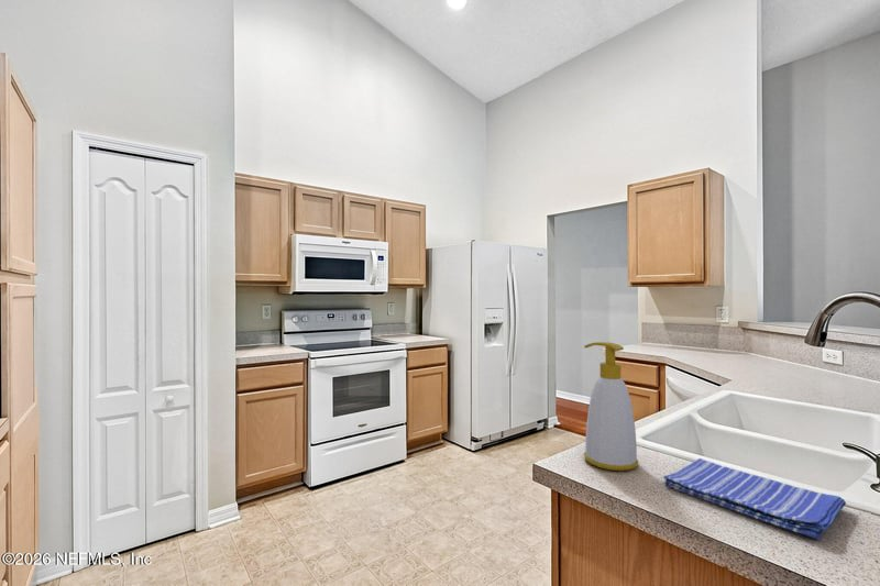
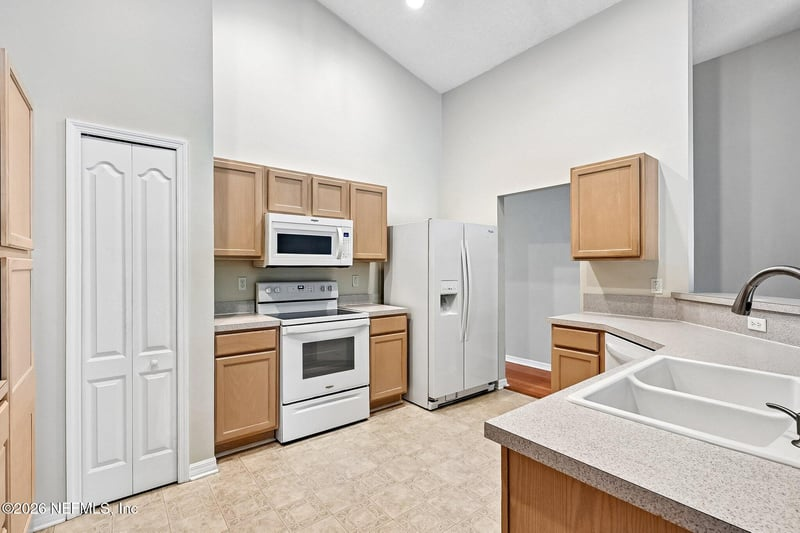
- soap bottle [583,341,639,472]
- dish towel [662,457,847,541]
